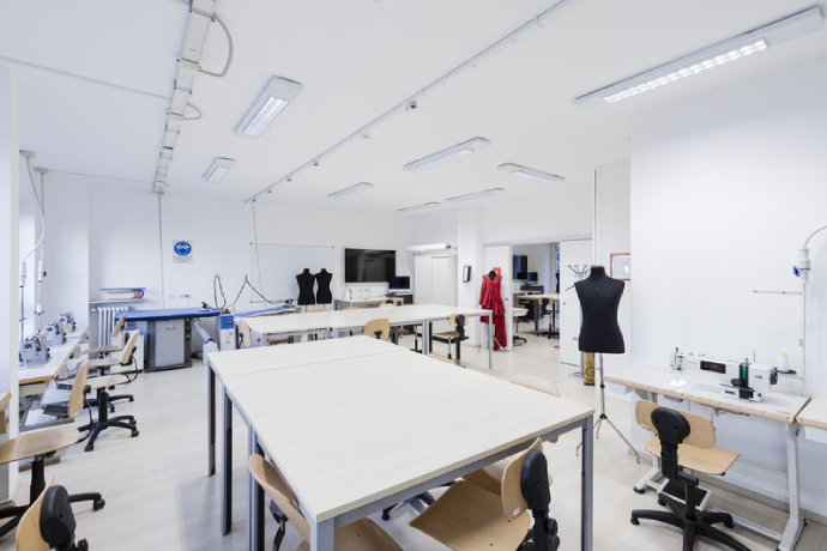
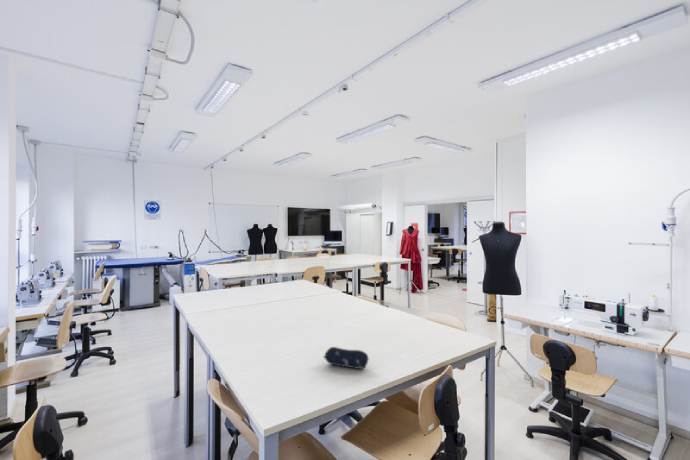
+ pencil case [323,346,370,370]
